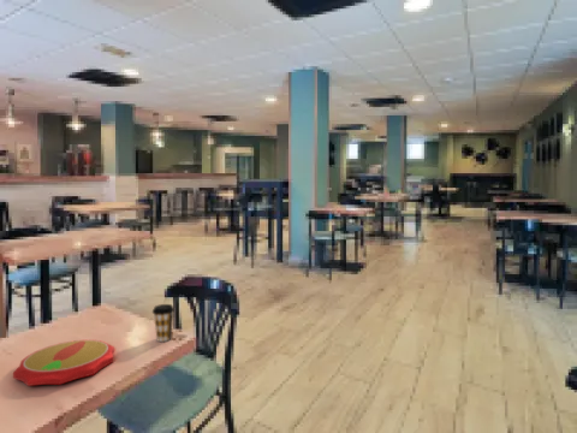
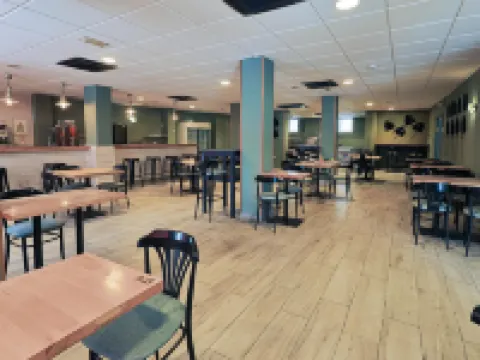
- plate [12,339,115,387]
- coffee cup [151,303,176,343]
